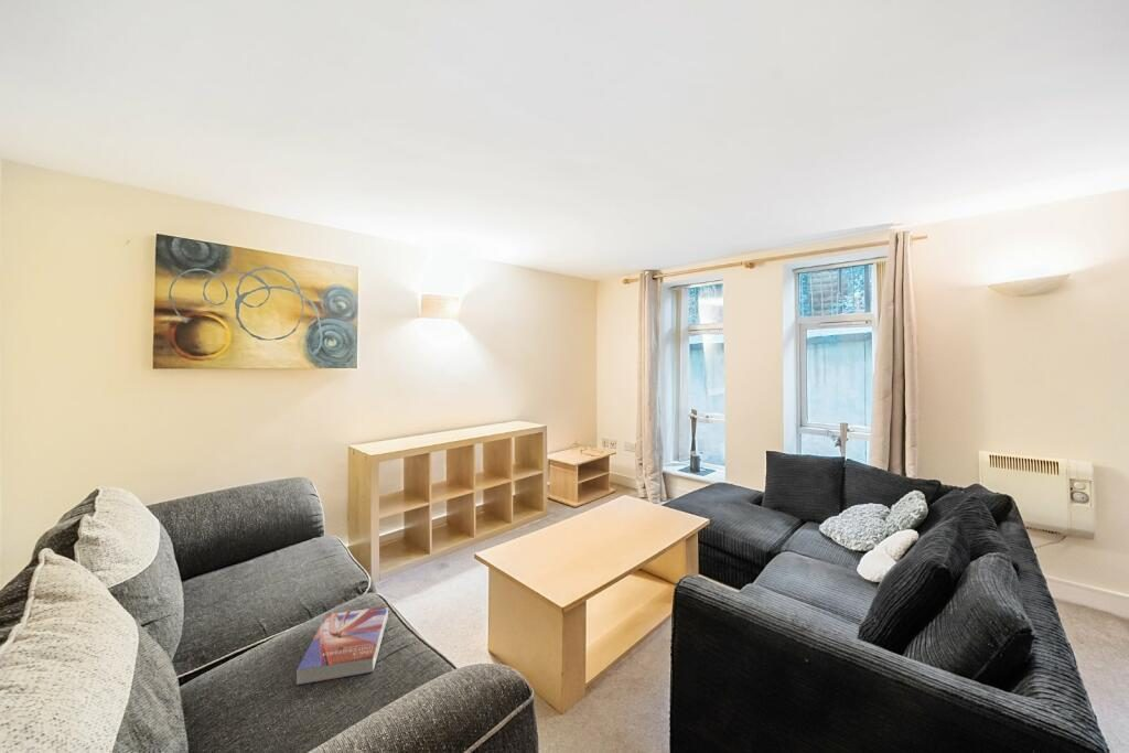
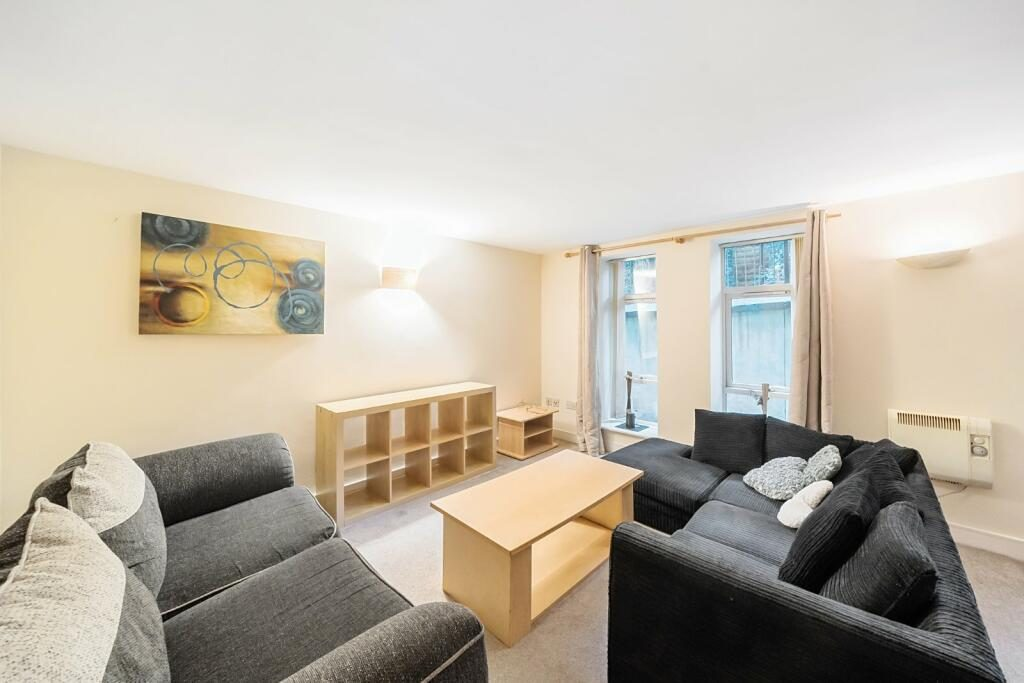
- textbook [295,605,389,686]
